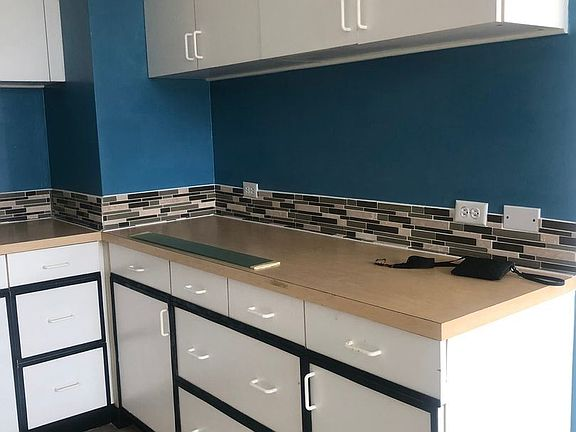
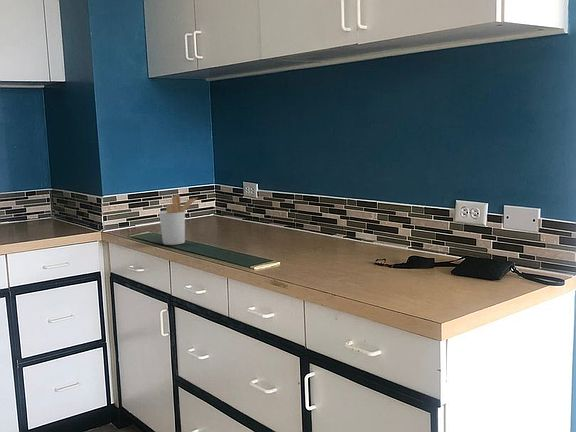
+ utensil holder [158,194,199,246]
